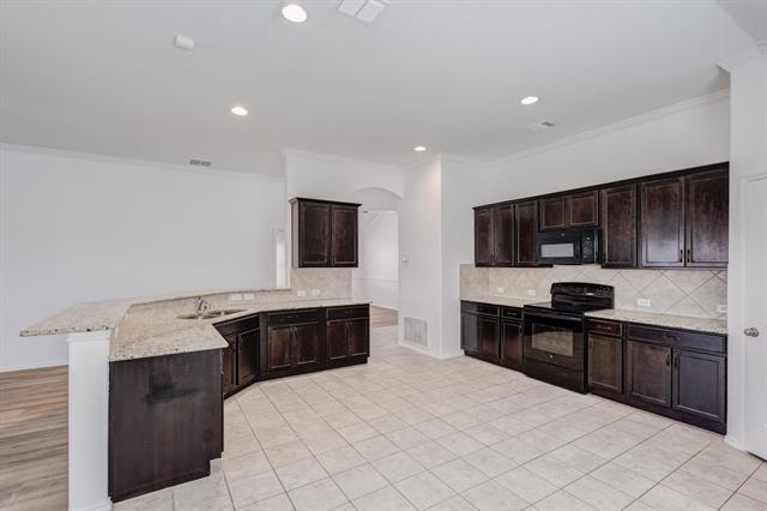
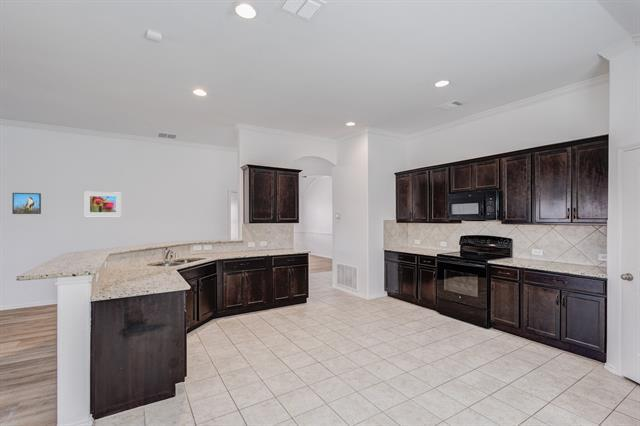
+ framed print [84,191,122,217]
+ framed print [11,192,42,215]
